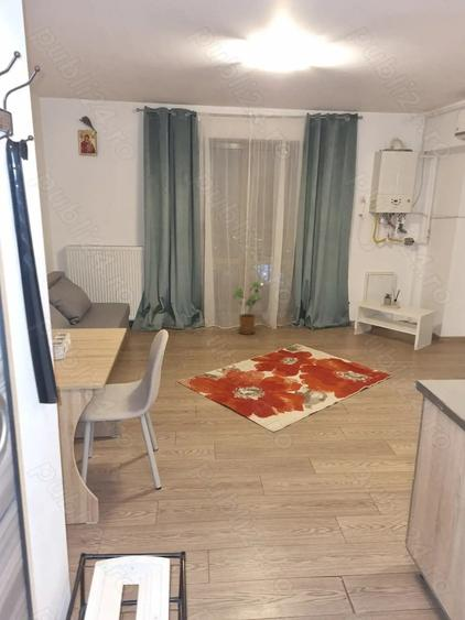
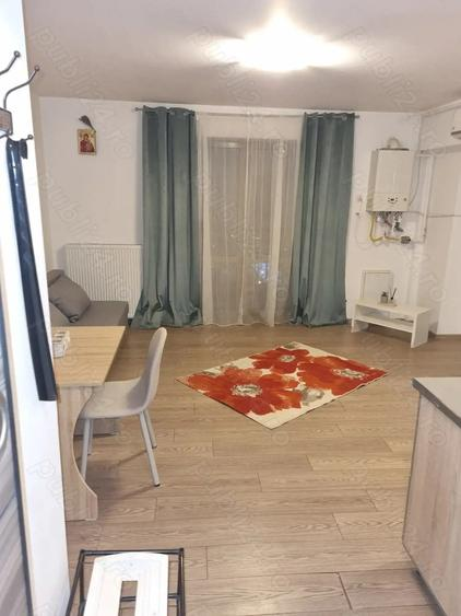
- house plant [233,281,264,336]
